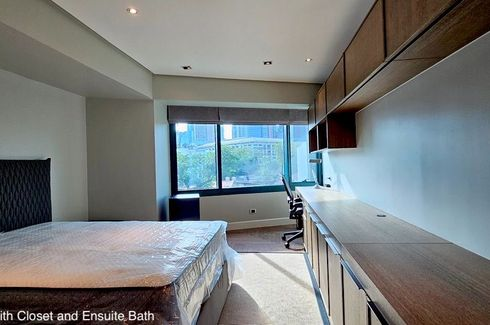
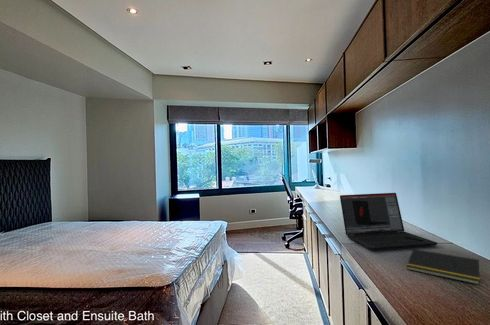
+ laptop [339,192,438,251]
+ notepad [406,248,481,286]
